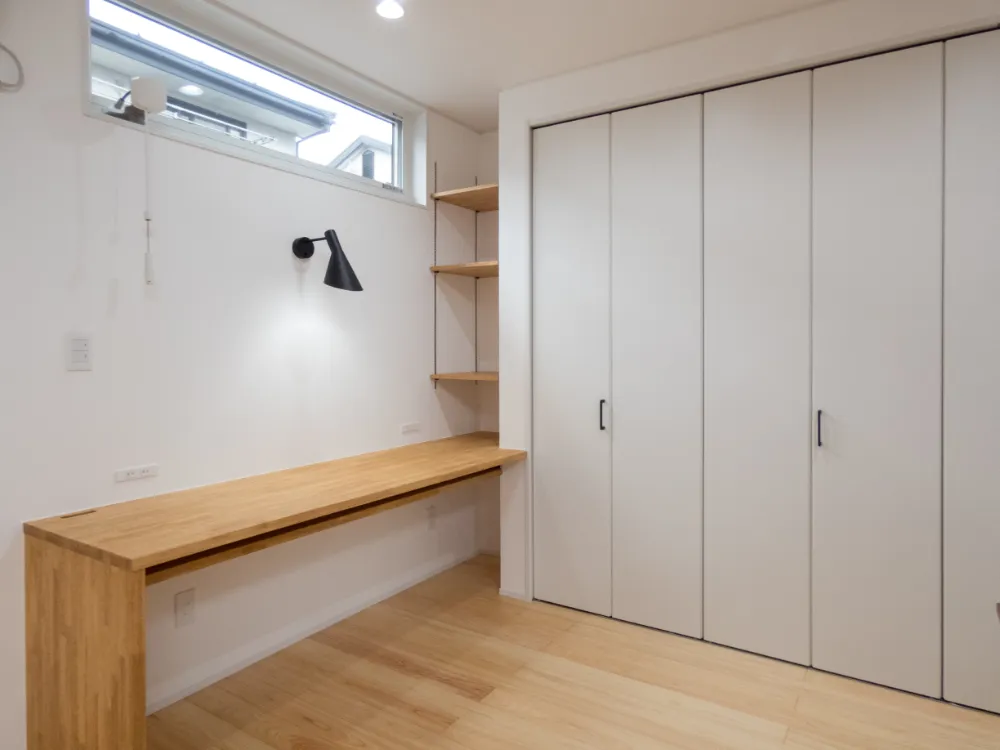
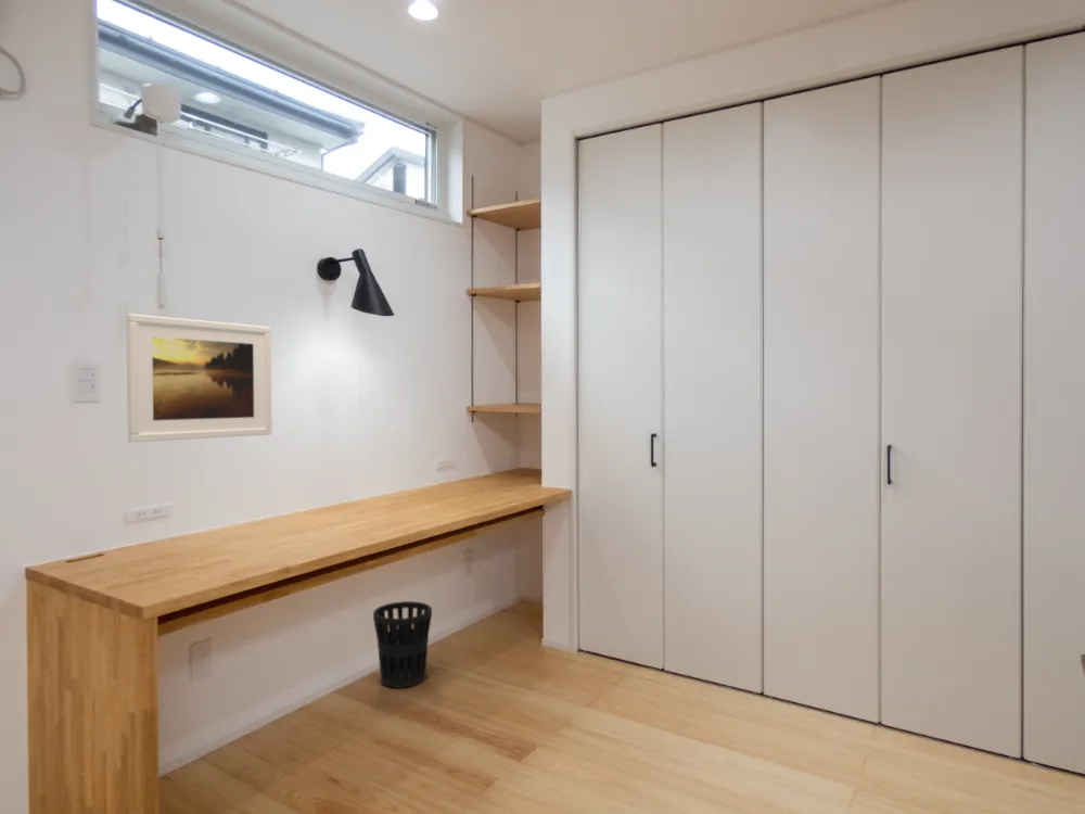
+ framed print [125,313,272,443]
+ wastebasket [372,600,433,689]
